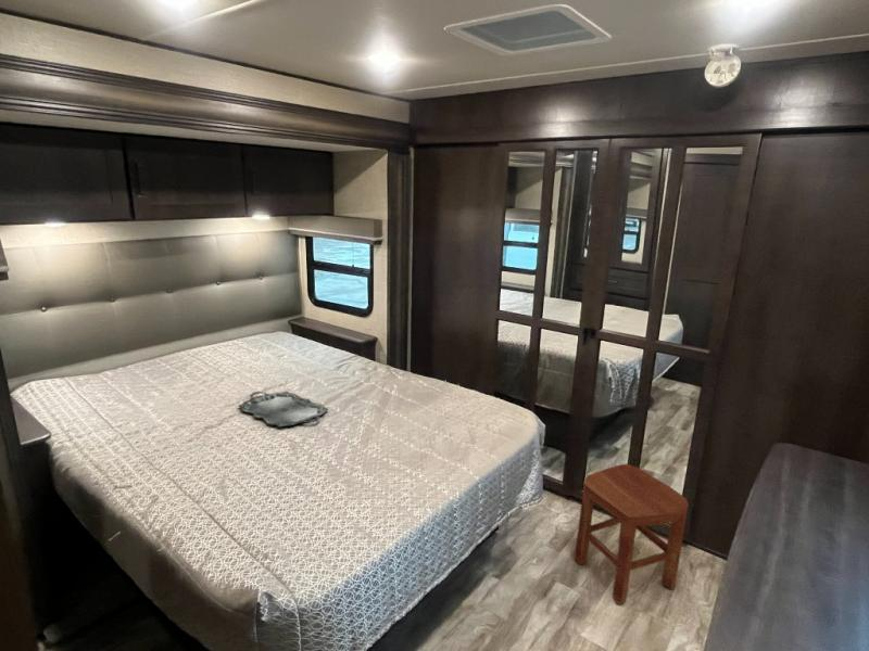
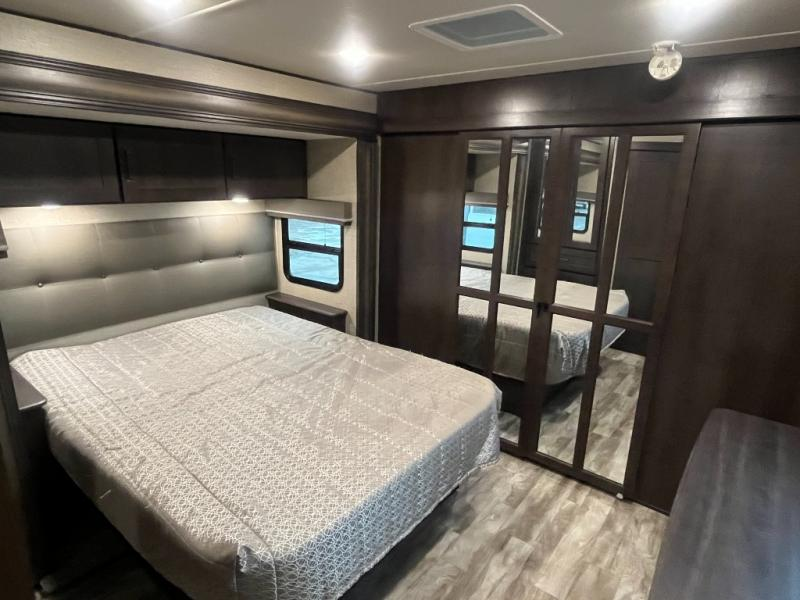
- serving tray [237,391,329,427]
- stool [574,463,689,605]
